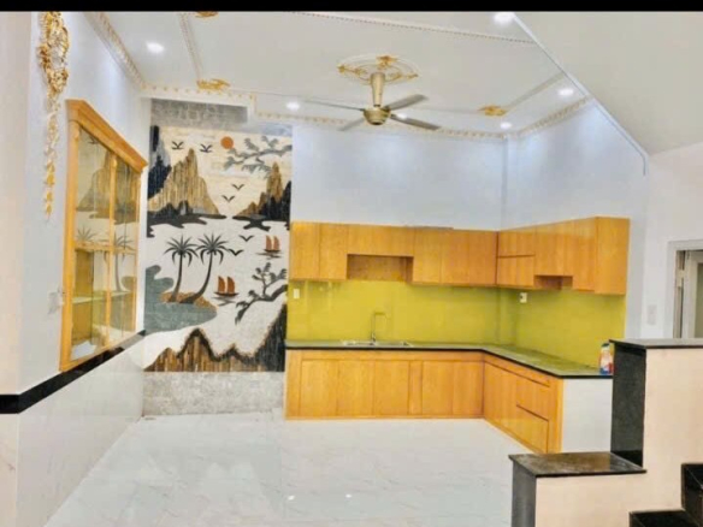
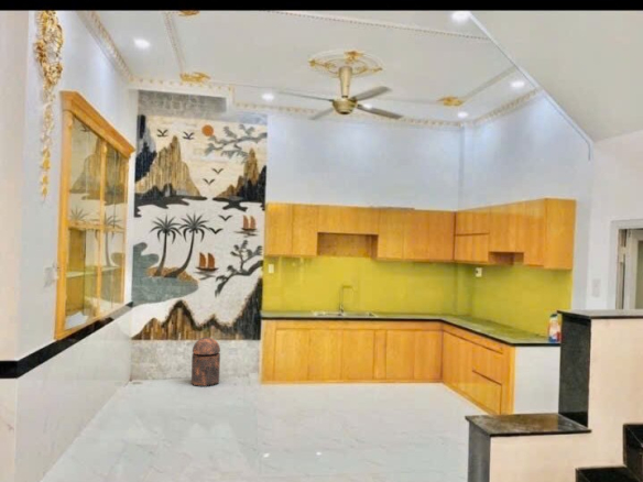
+ trash can [190,337,221,388]
